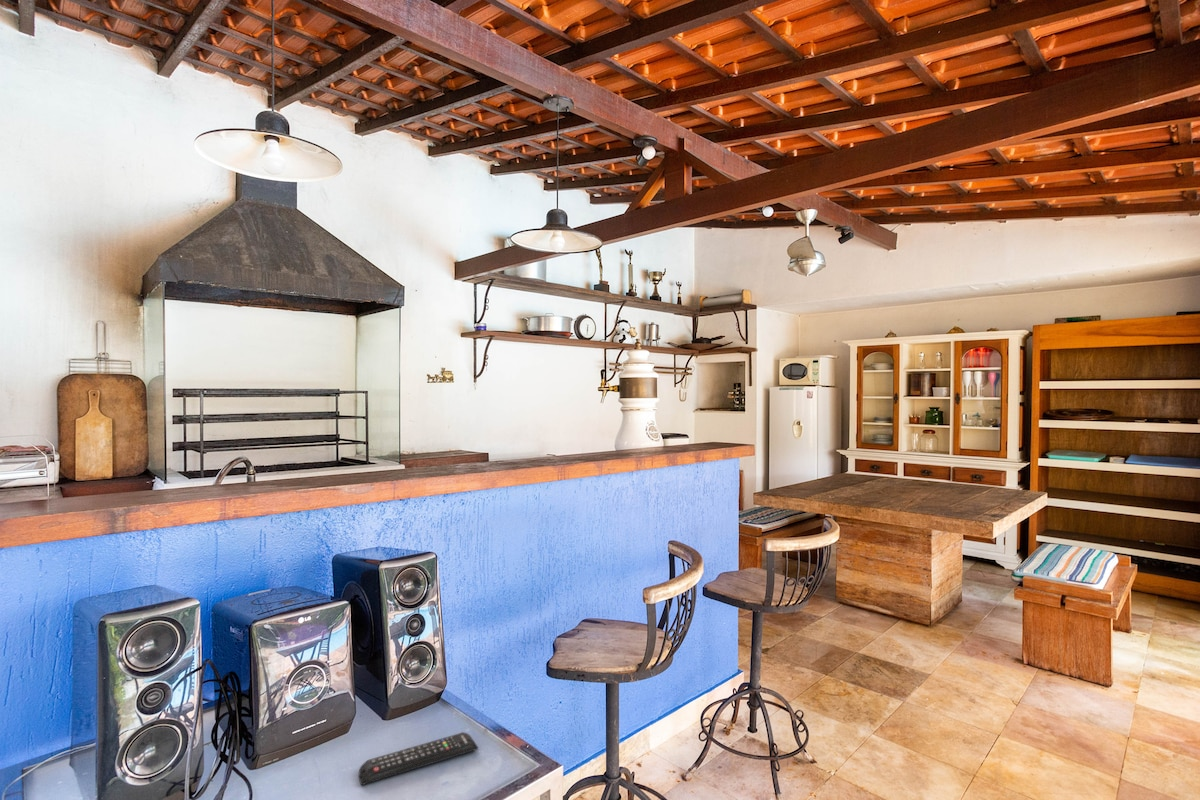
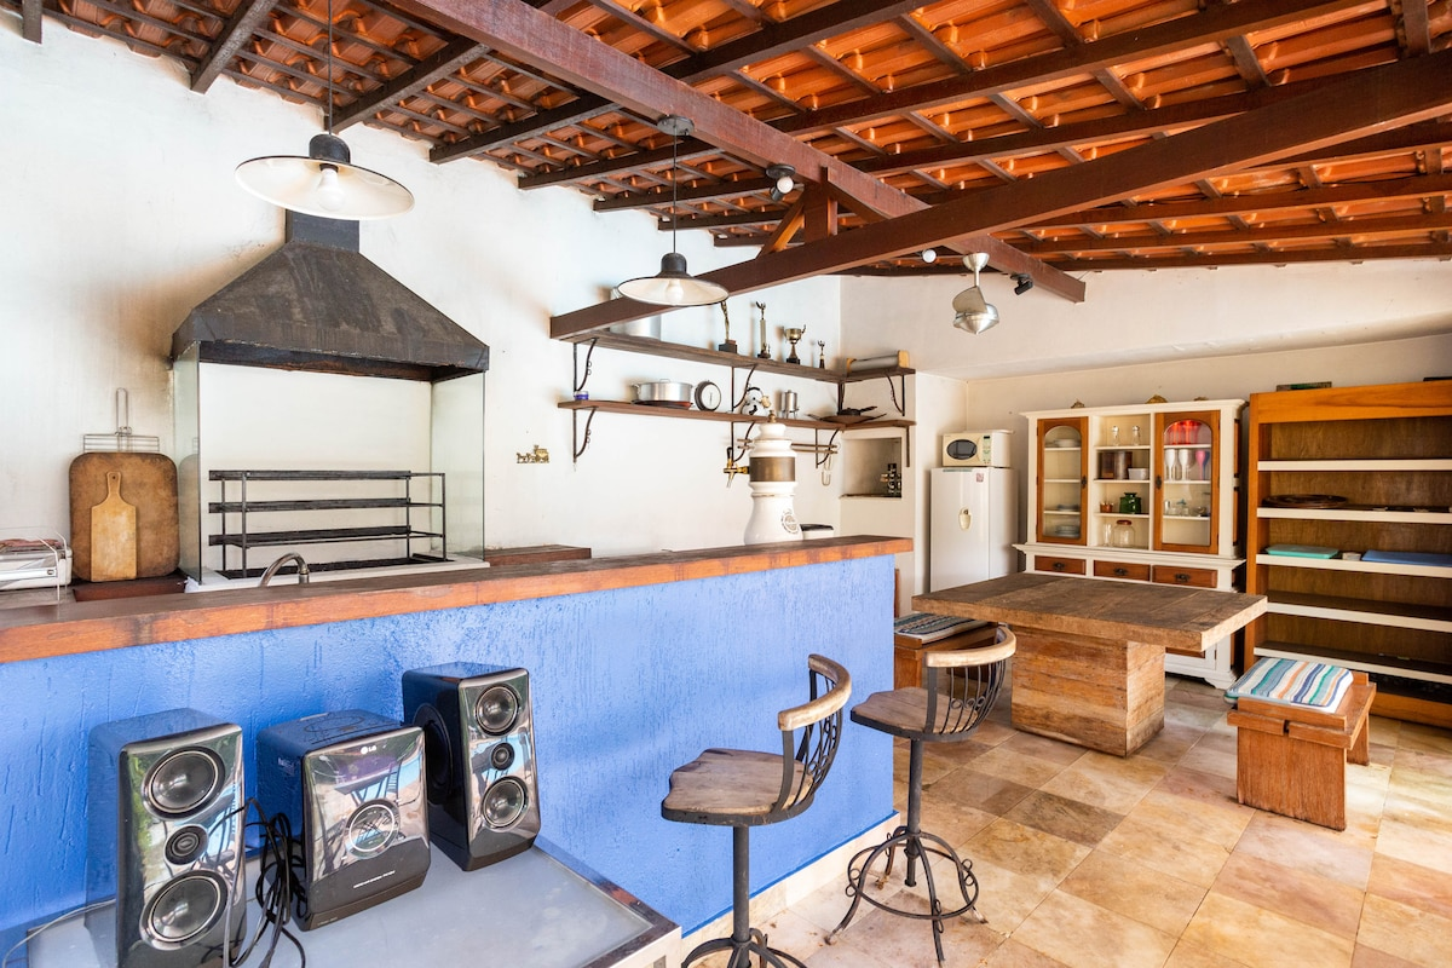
- remote control [357,731,479,786]
